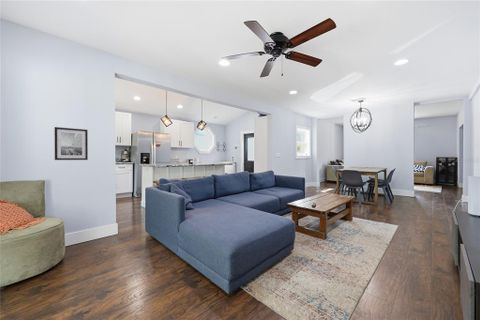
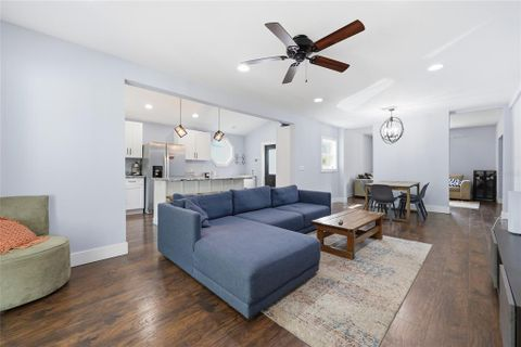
- wall art [54,126,89,161]
